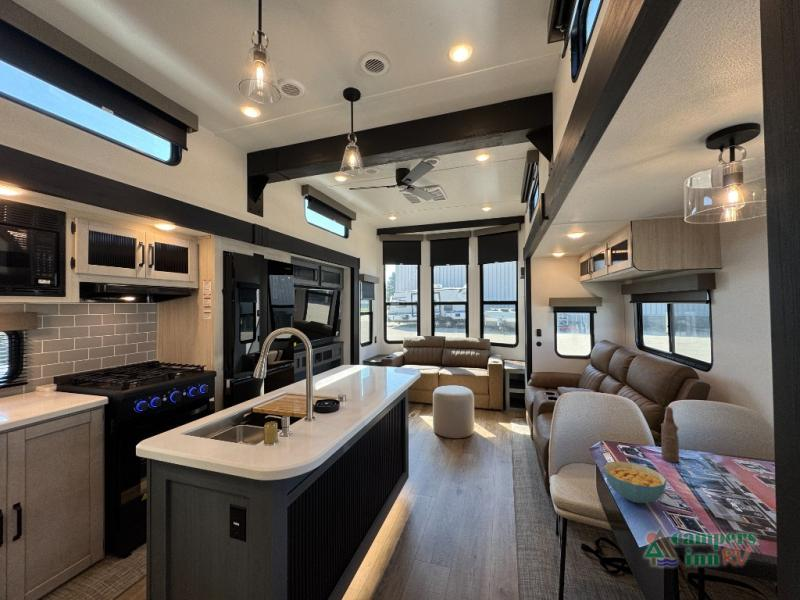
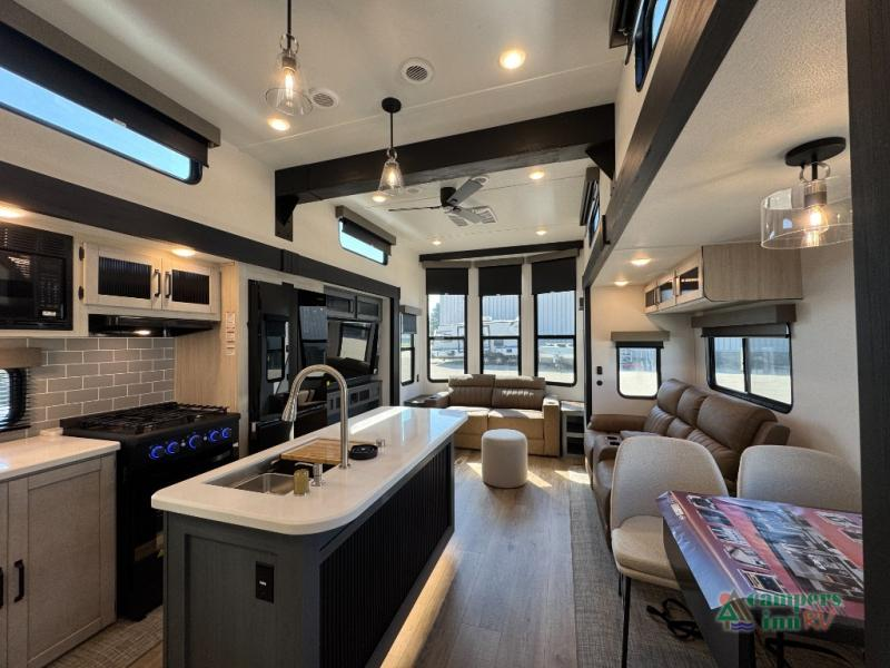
- bottle [660,406,680,463]
- cereal bowl [602,460,667,504]
